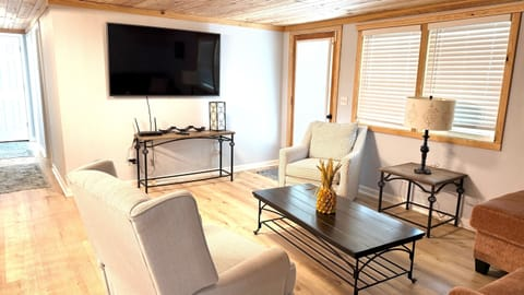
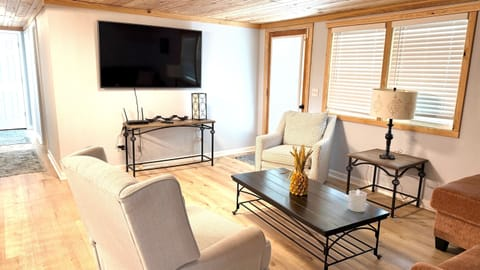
+ candle [347,189,368,213]
